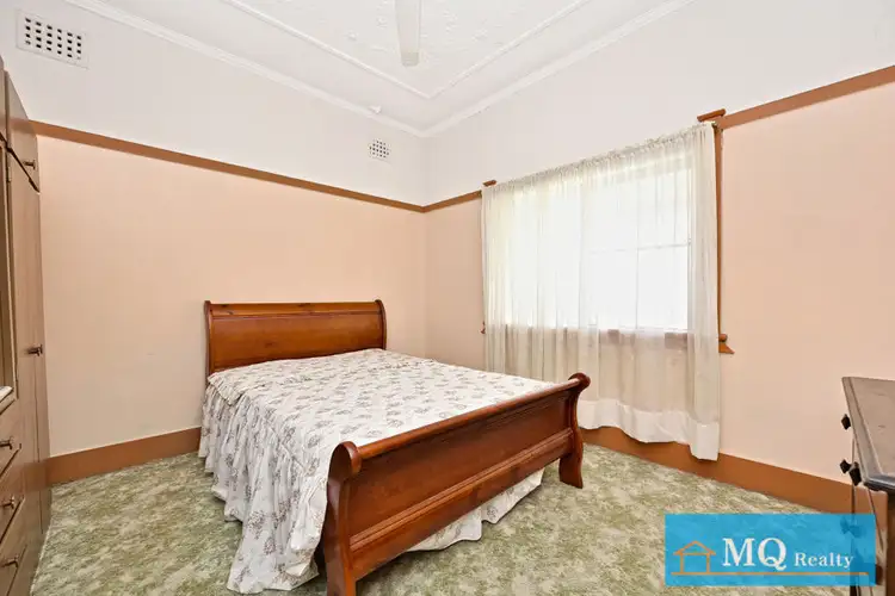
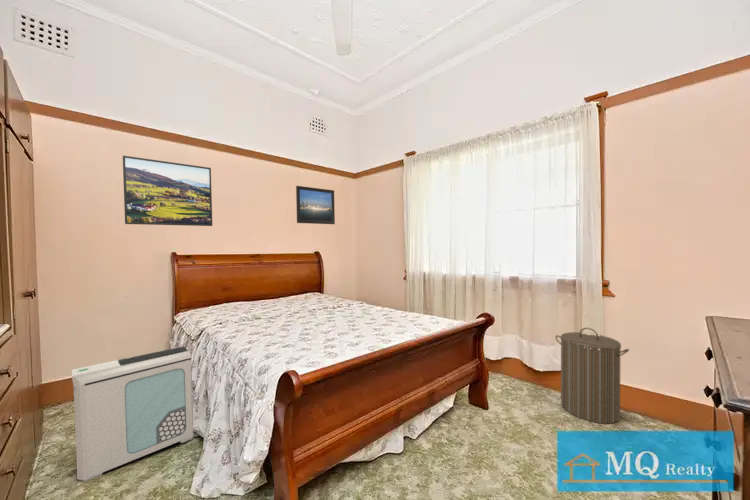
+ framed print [122,155,213,227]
+ laundry hamper [554,327,630,425]
+ air purifier [71,345,195,482]
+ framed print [295,185,336,225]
